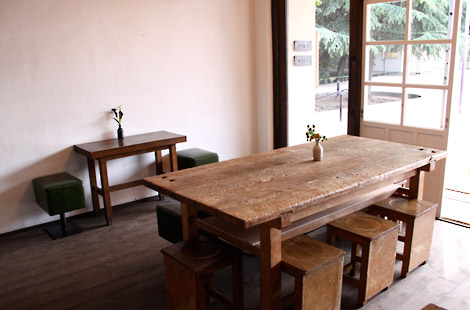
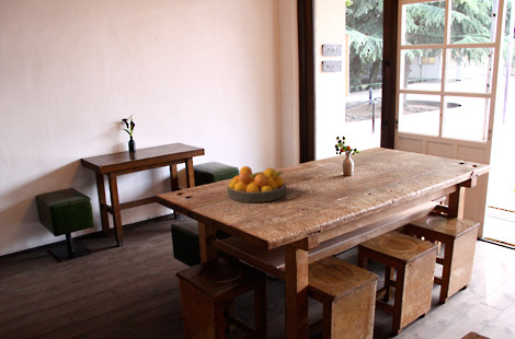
+ fruit bowl [227,165,287,203]
